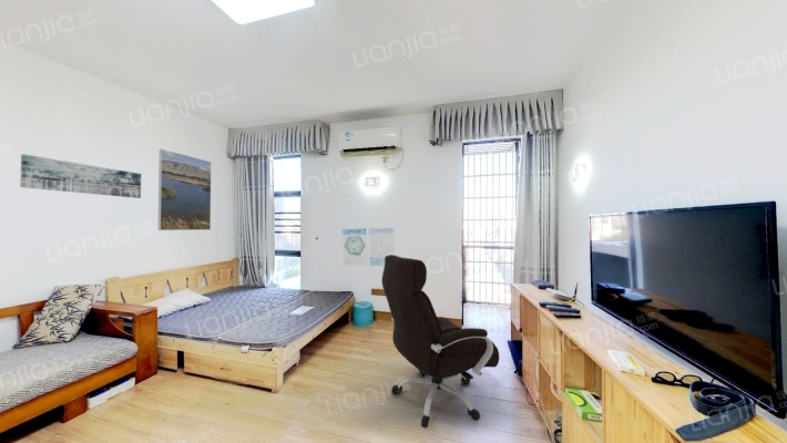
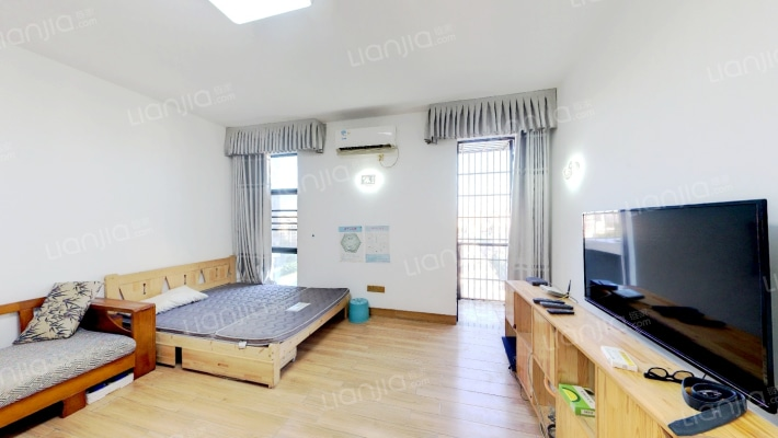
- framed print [157,148,212,231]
- office chair [381,254,500,430]
- wall art [19,153,142,199]
